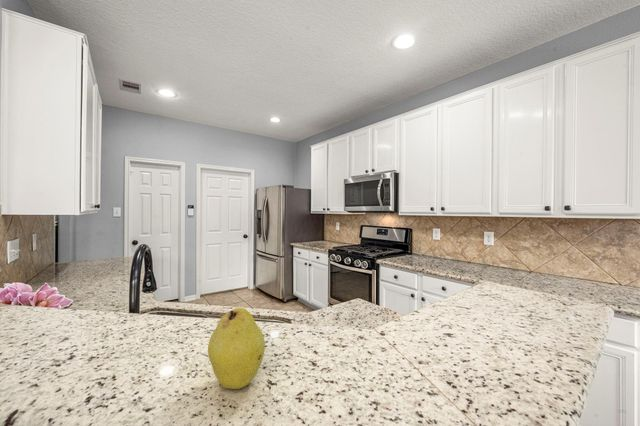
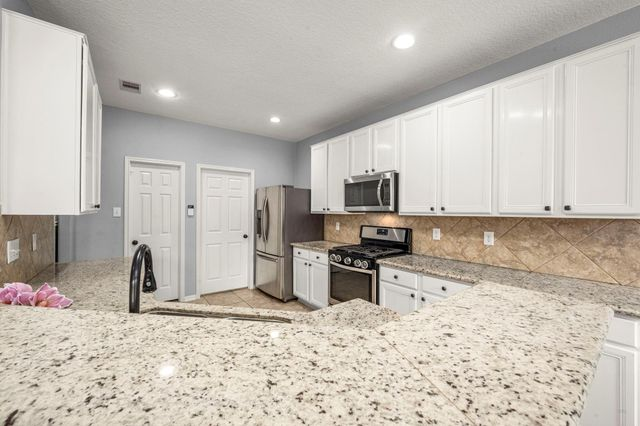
- fruit [207,307,266,390]
